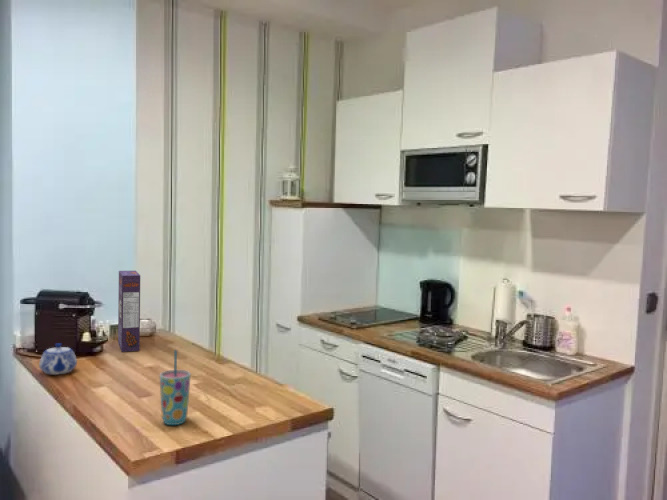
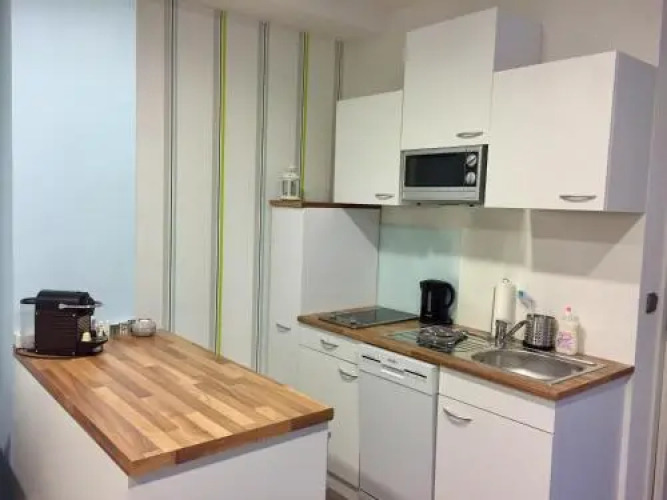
- cup [159,349,192,426]
- teapot [38,342,78,376]
- cereal box [117,270,141,353]
